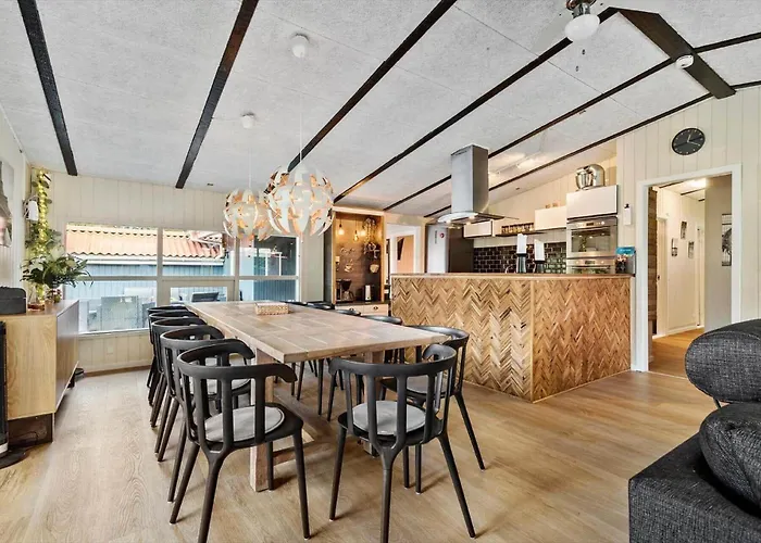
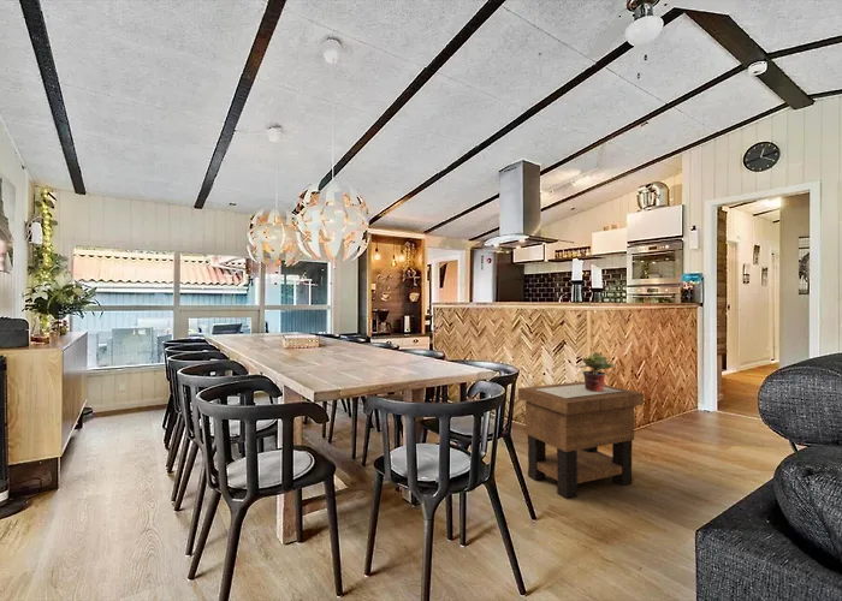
+ side table [517,381,645,500]
+ potted plant [579,351,615,392]
